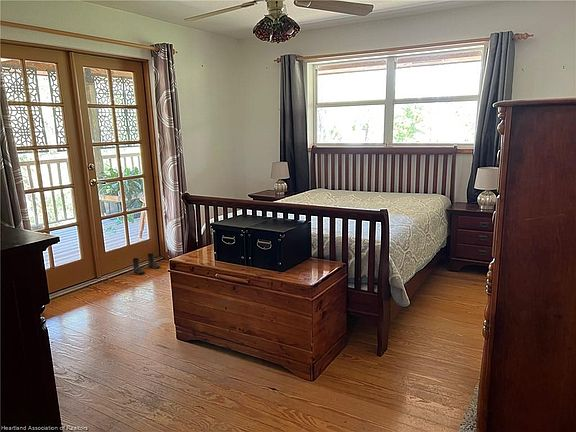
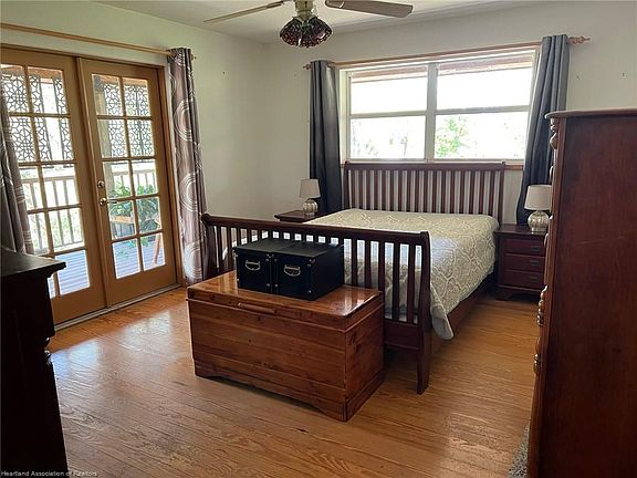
- boots [131,252,161,275]
